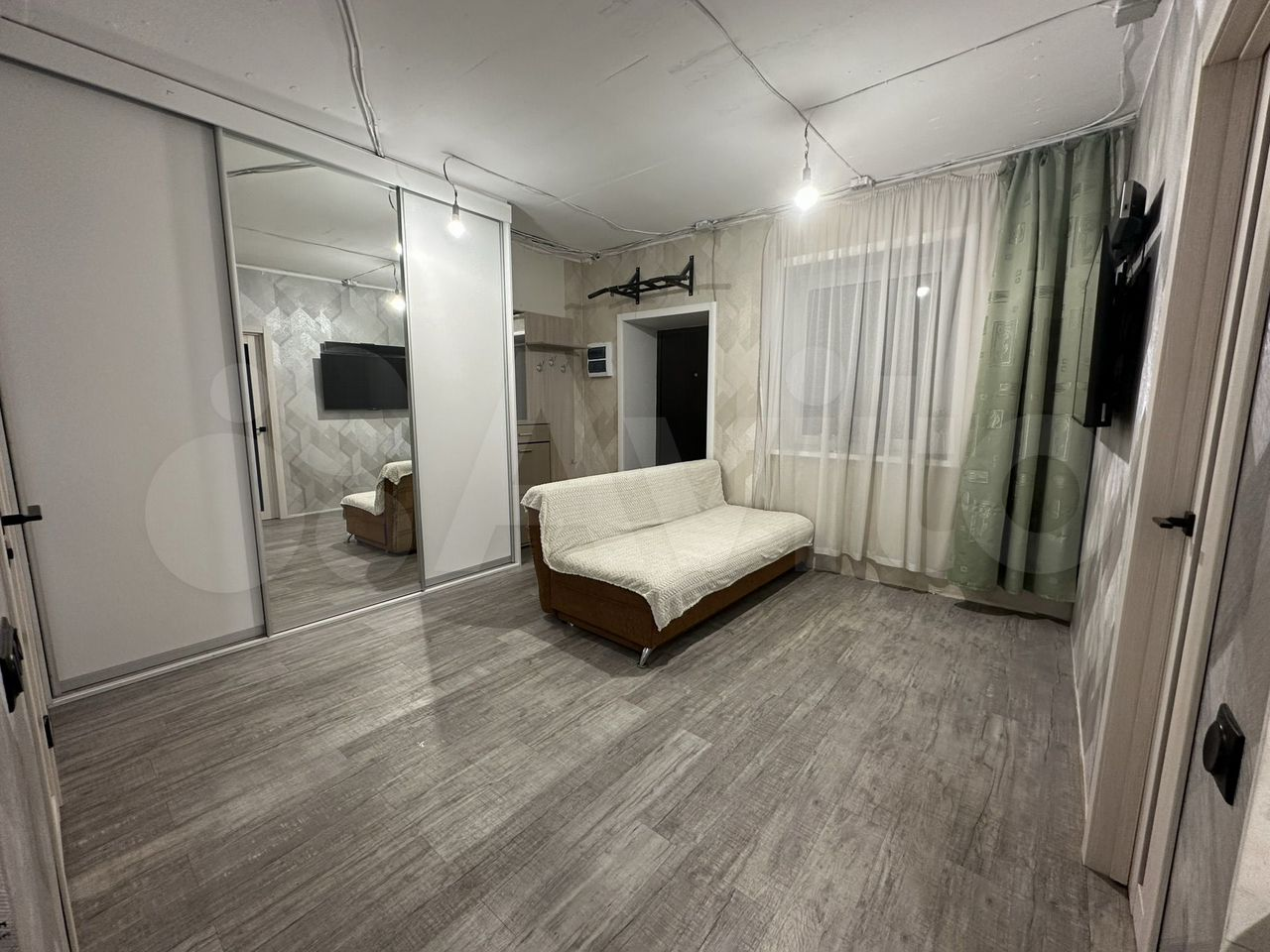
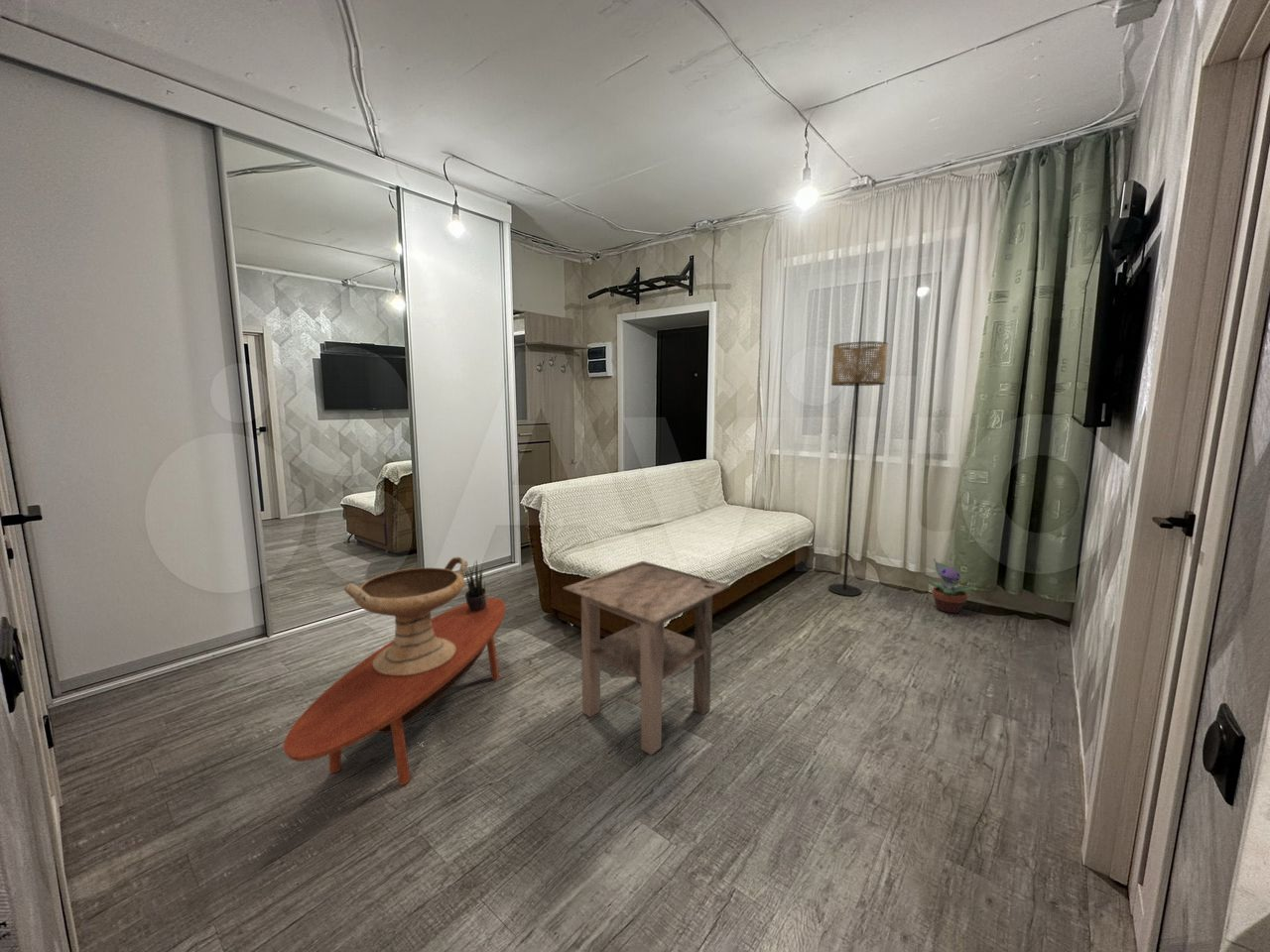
+ floor lamp [827,340,889,597]
+ decorative plant [928,557,972,614]
+ coffee table [283,597,507,786]
+ decorative bowl [343,555,468,676]
+ potted plant [464,559,488,611]
+ side table [562,560,731,757]
